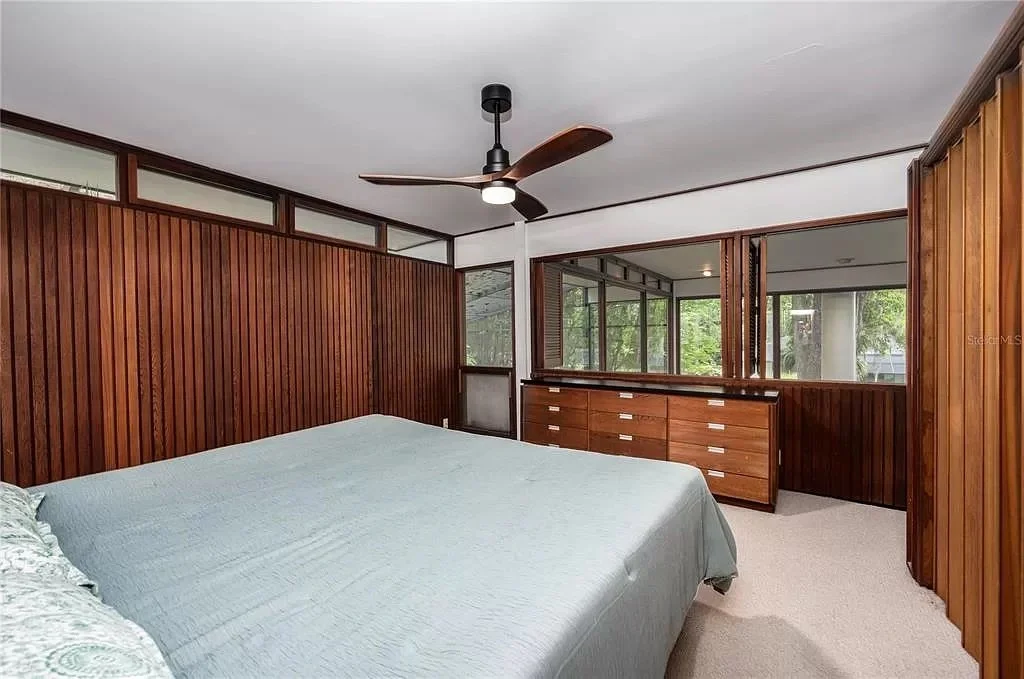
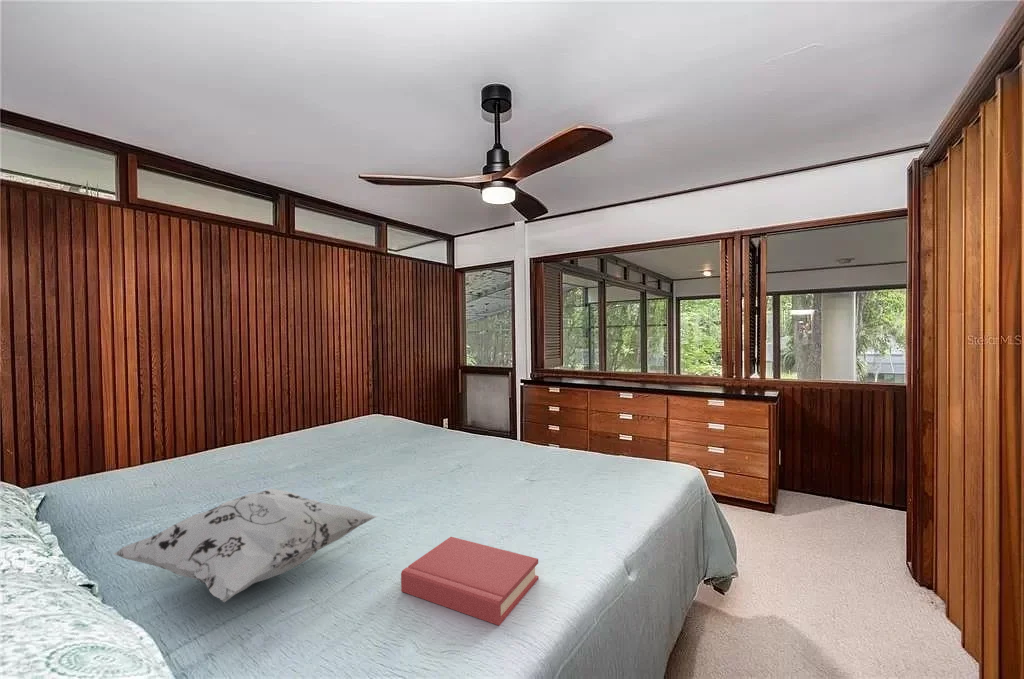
+ decorative pillow [112,488,379,603]
+ hardback book [400,536,540,627]
